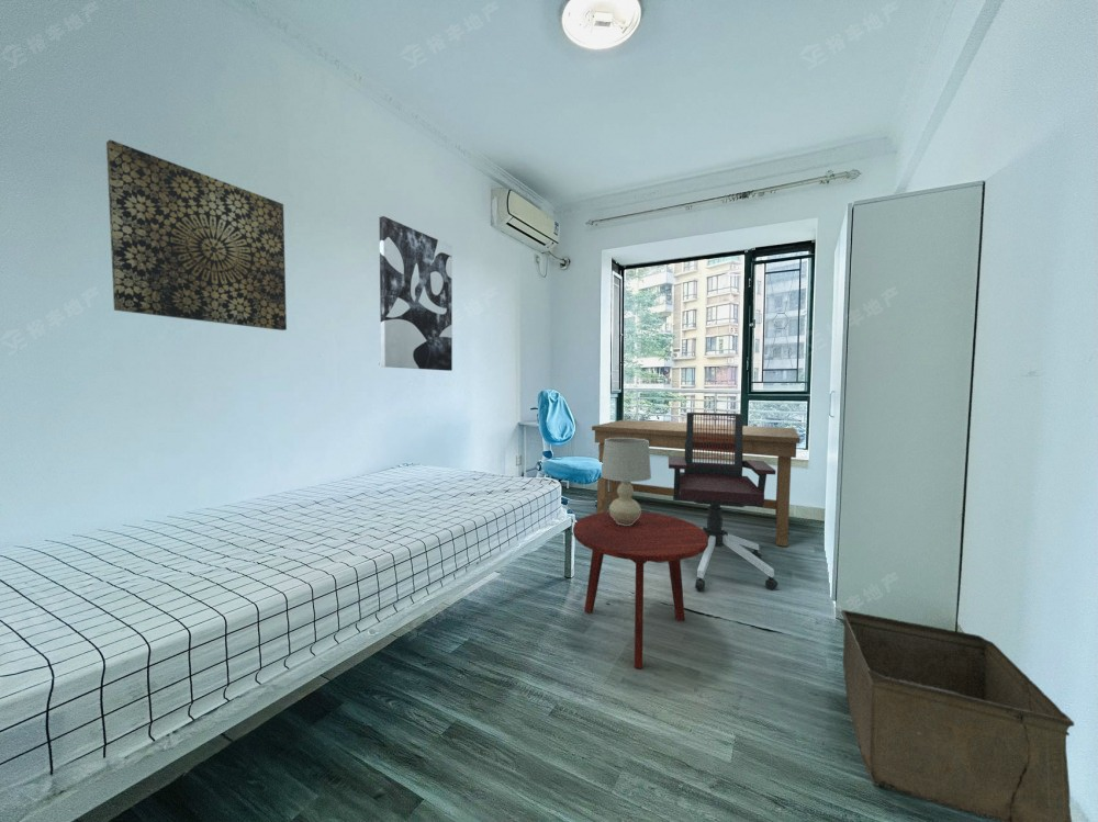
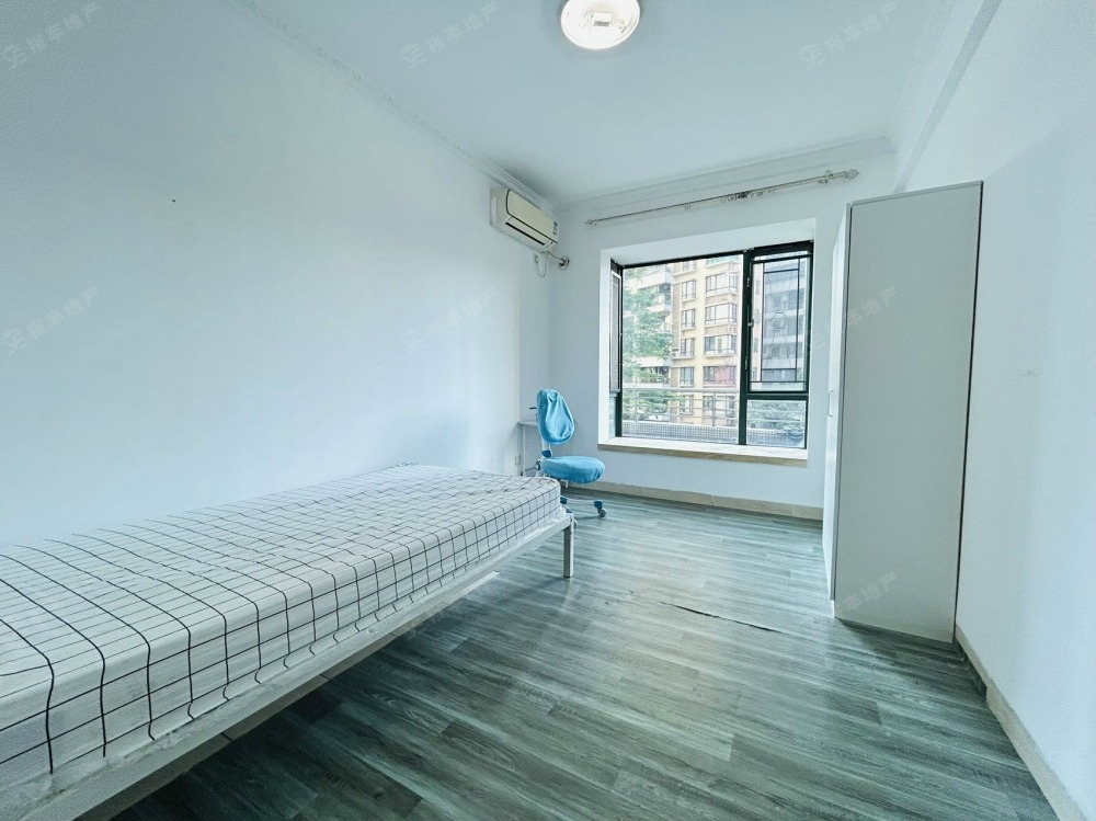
- wall art [105,138,288,331]
- table lamp [601,438,652,526]
- wall art [378,215,453,372]
- office chair [668,412,778,592]
- desk [591,419,802,548]
- side table [572,510,708,669]
- storage bin [840,609,1075,822]
